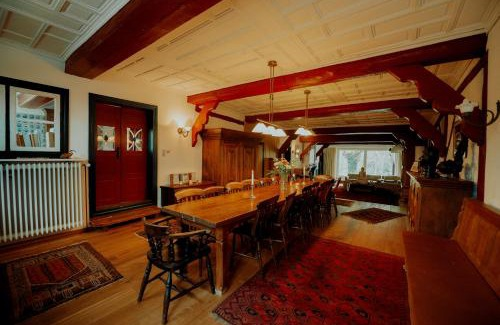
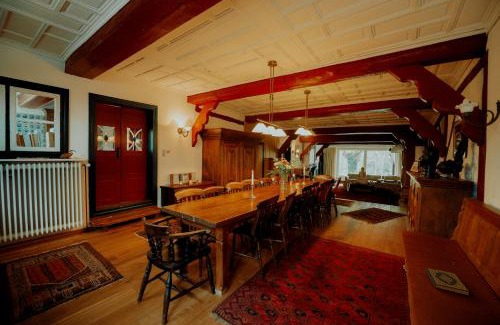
+ hardback book [425,267,471,297]
